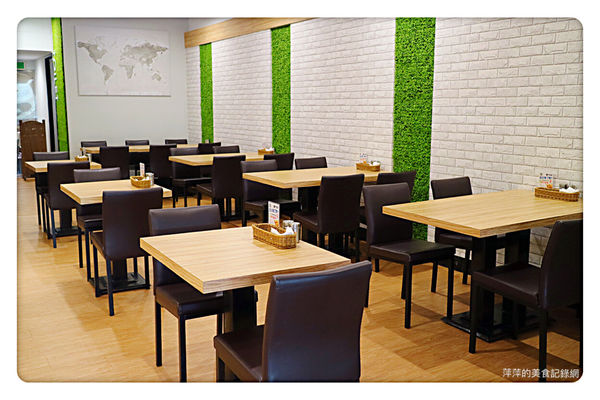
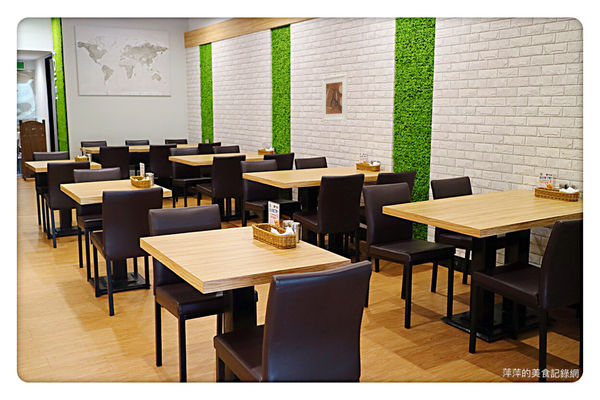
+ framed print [321,73,349,122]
